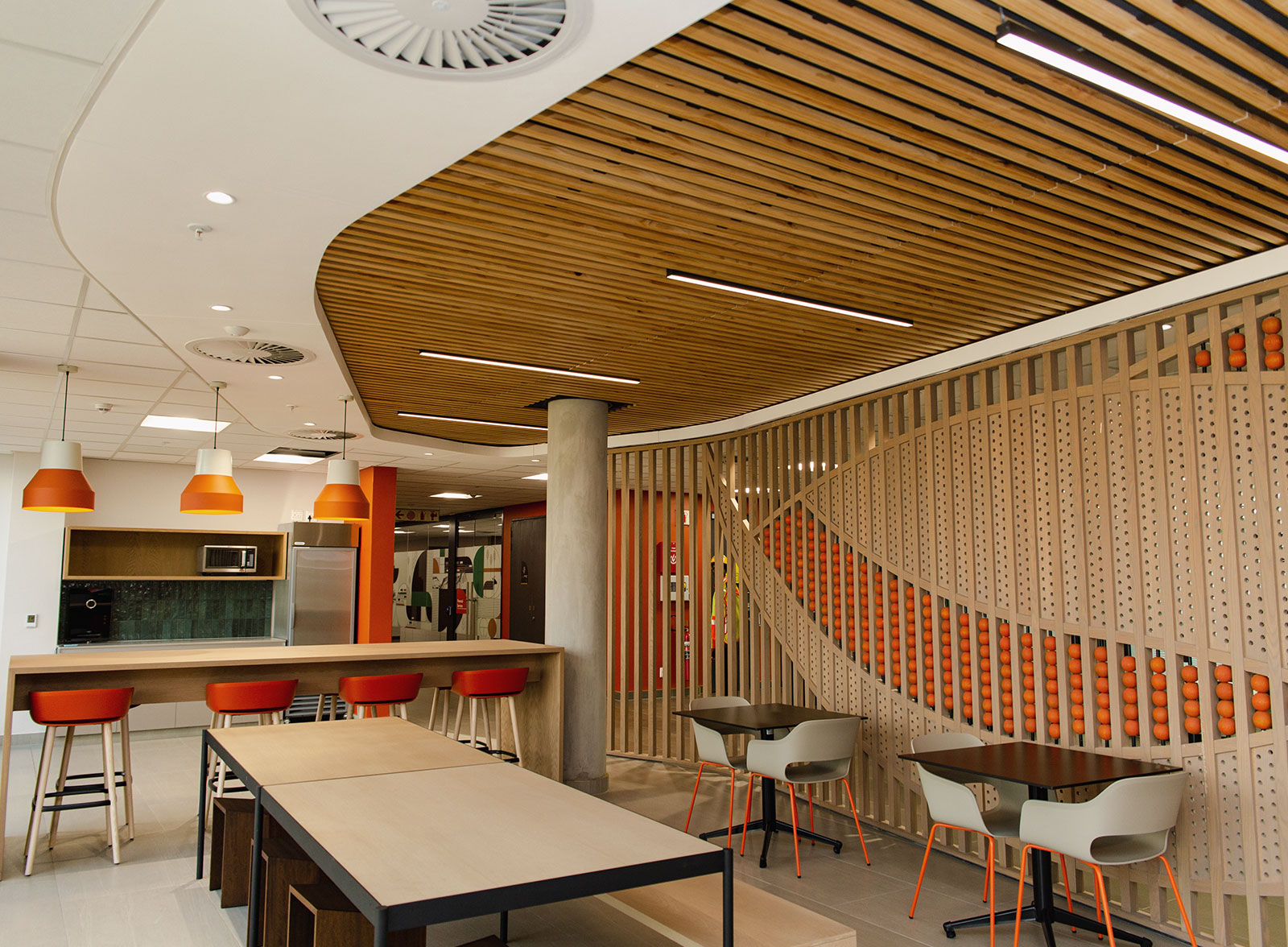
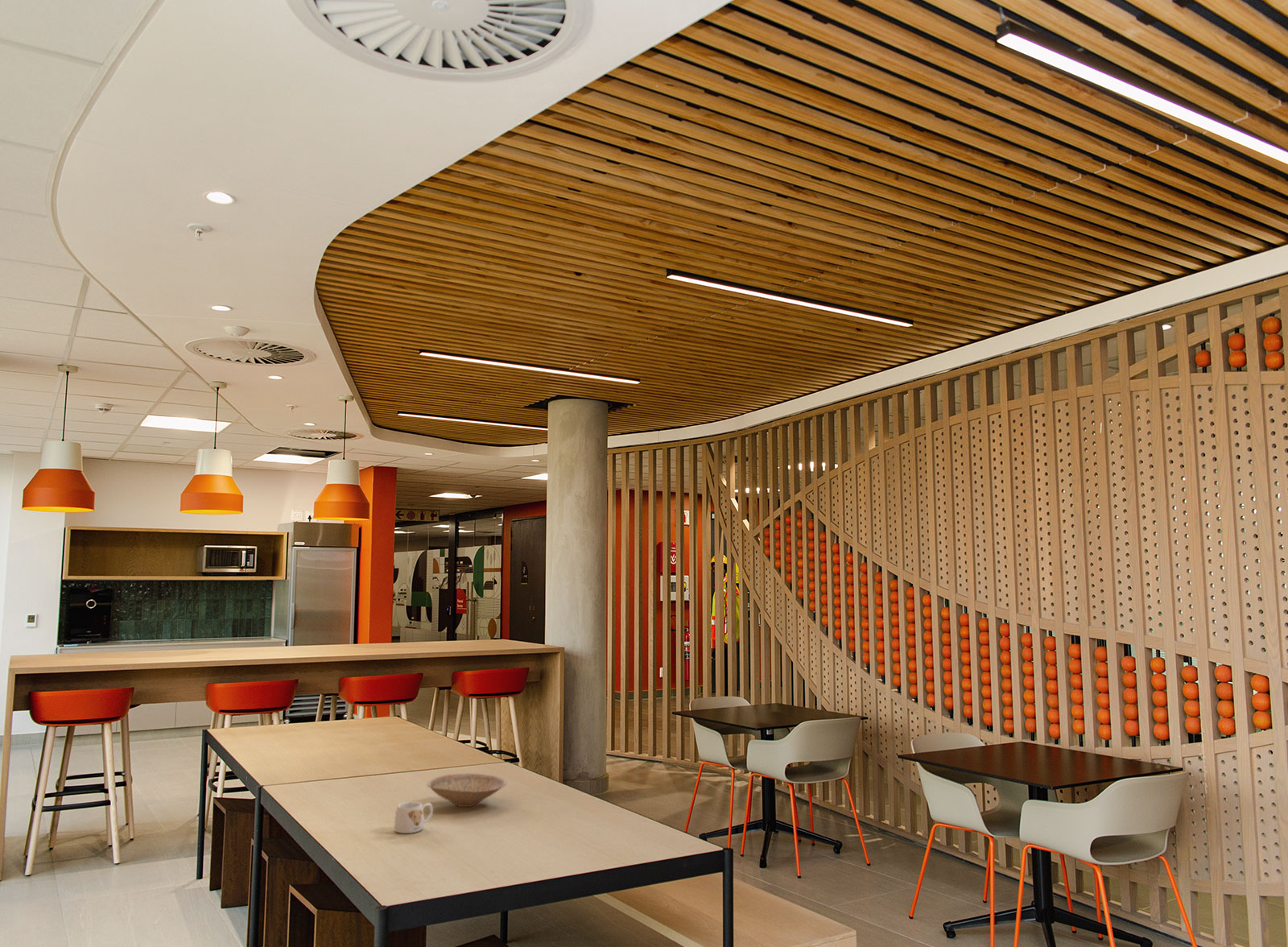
+ bowl [426,772,508,808]
+ mug [394,801,434,834]
